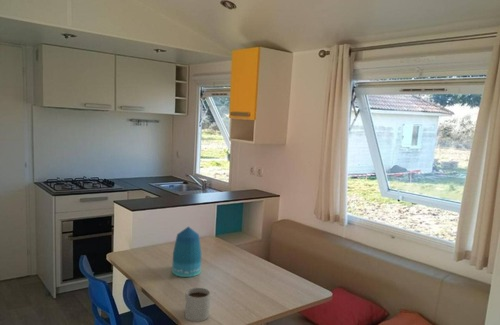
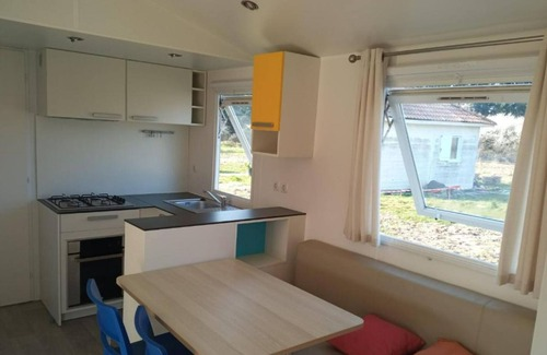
- vase [171,226,202,278]
- mug [184,287,211,322]
